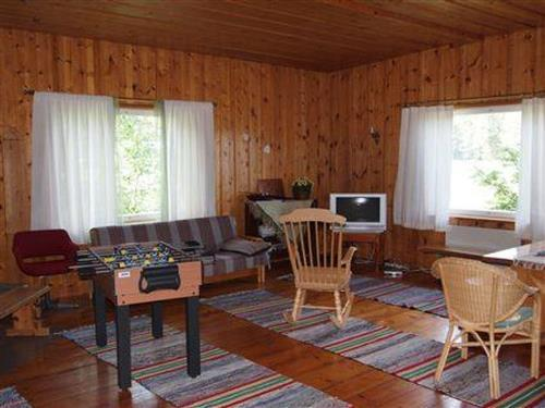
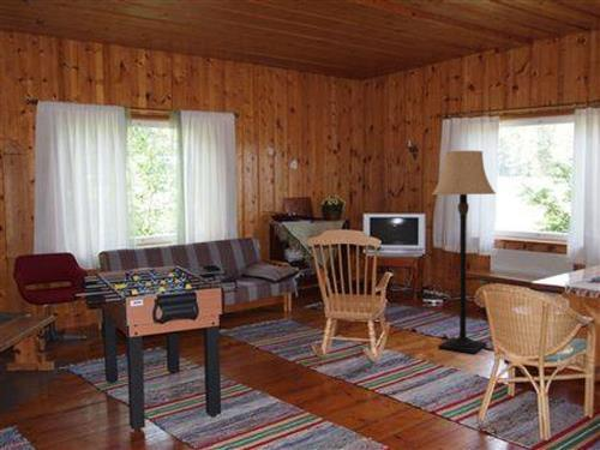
+ lamp [431,150,497,355]
